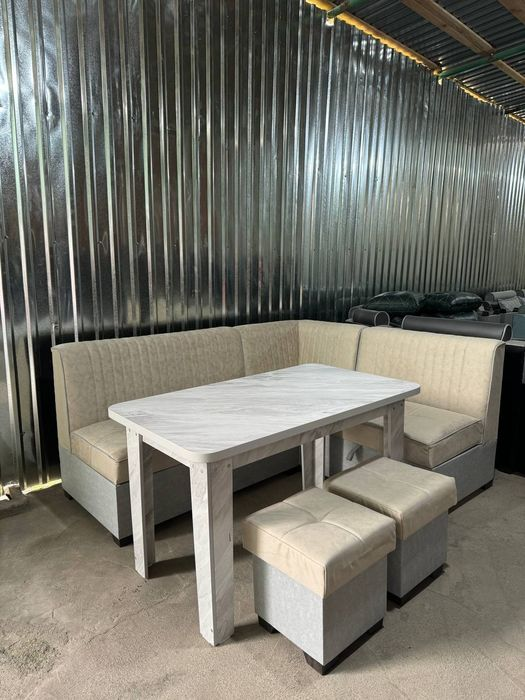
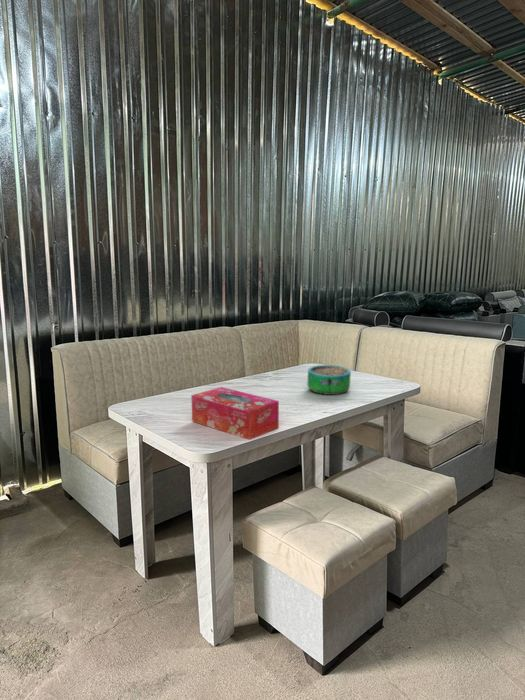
+ tissue box [190,386,280,441]
+ decorative bowl [306,364,352,396]
